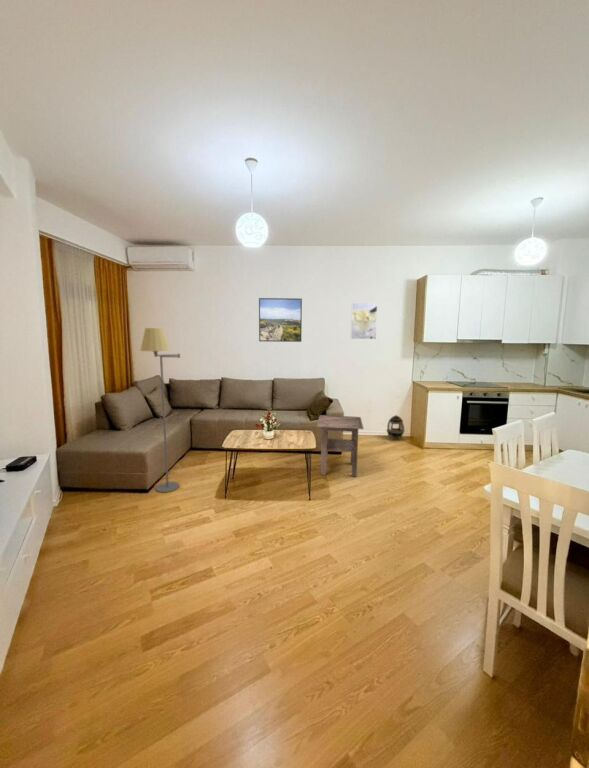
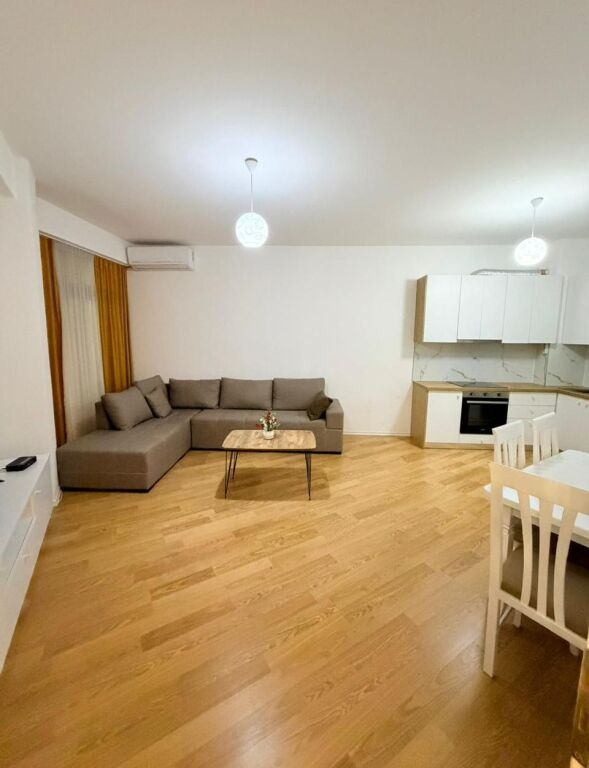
- floor lamp [139,327,181,493]
- lantern [386,414,405,441]
- side table [316,414,365,478]
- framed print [350,302,379,340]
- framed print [258,297,303,343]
